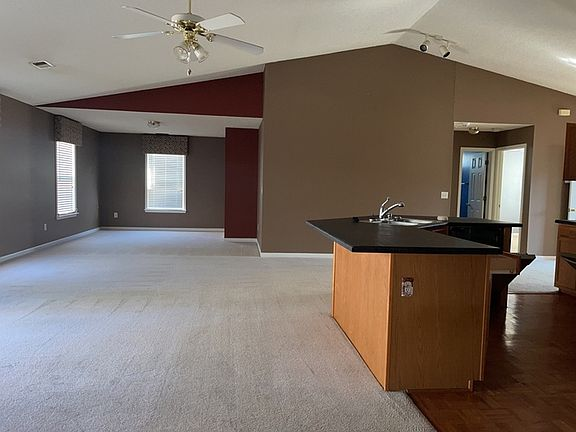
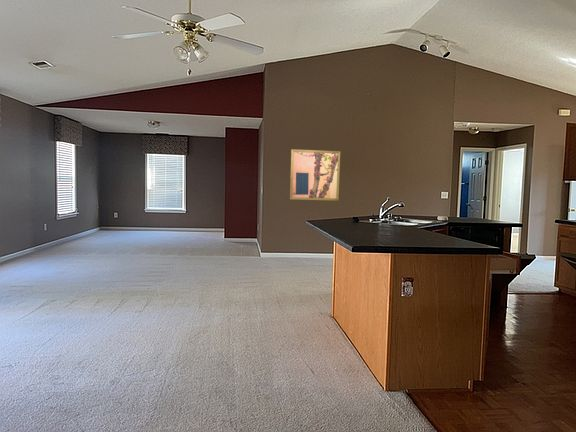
+ wall art [289,148,341,202]
